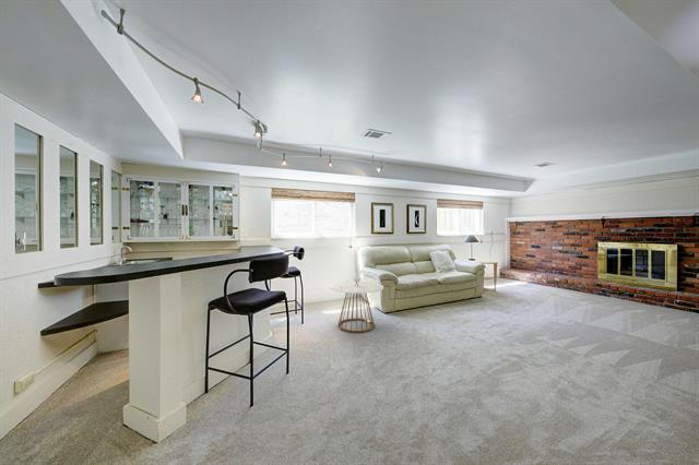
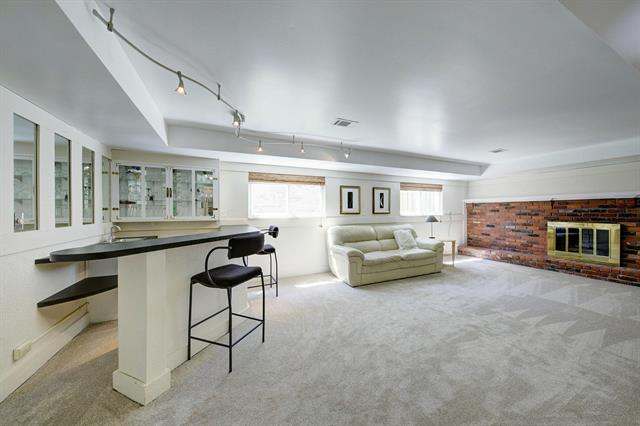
- side table [329,276,384,334]
